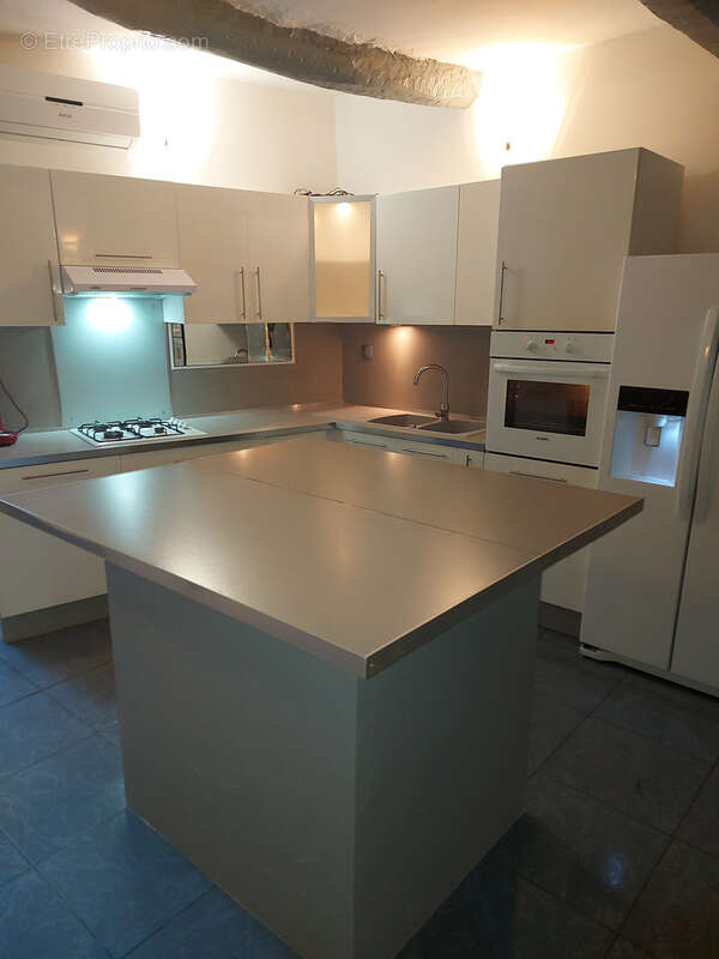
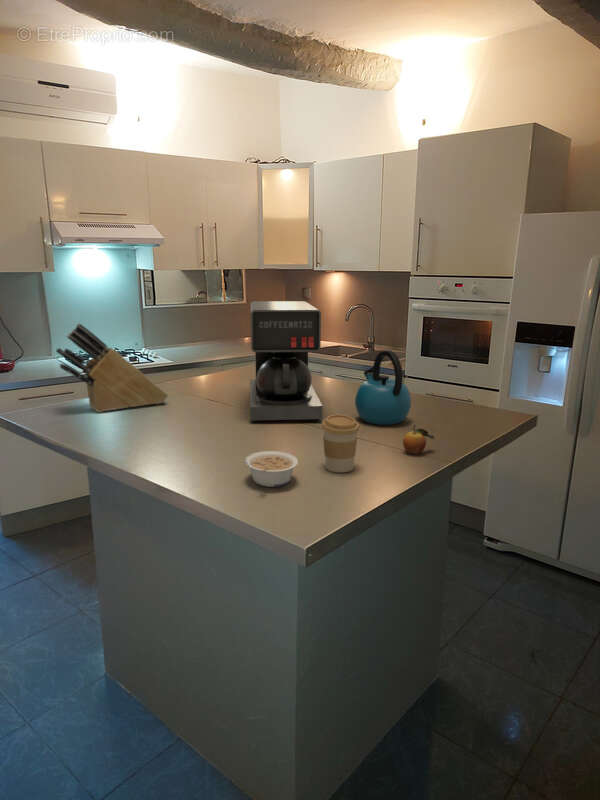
+ fruit [402,424,435,455]
+ kettle [354,349,412,426]
+ legume [244,450,299,488]
+ knife block [55,322,169,414]
+ coffee maker [249,300,323,423]
+ coffee cup [321,414,360,473]
